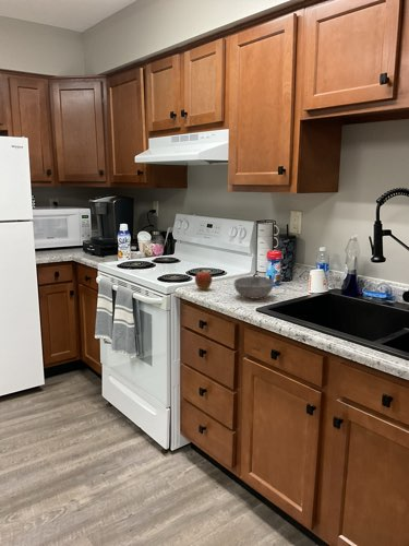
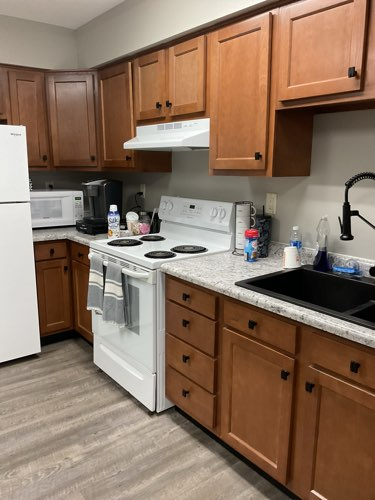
- apple [194,268,214,290]
- bowl [233,275,275,300]
